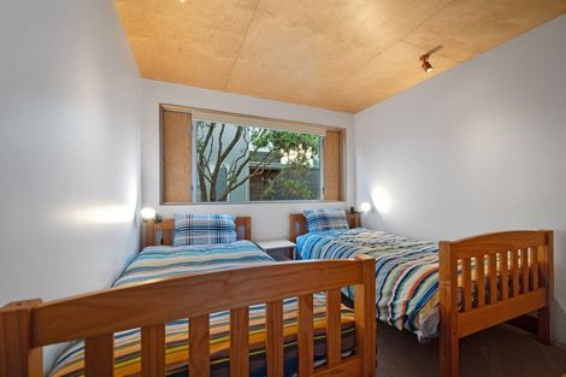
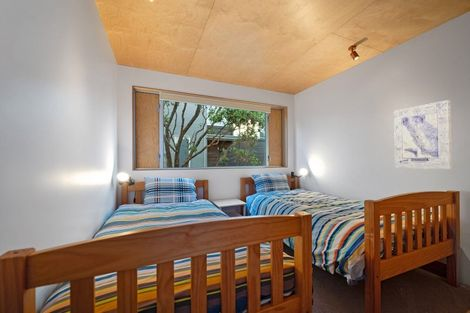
+ wall art [393,99,453,170]
